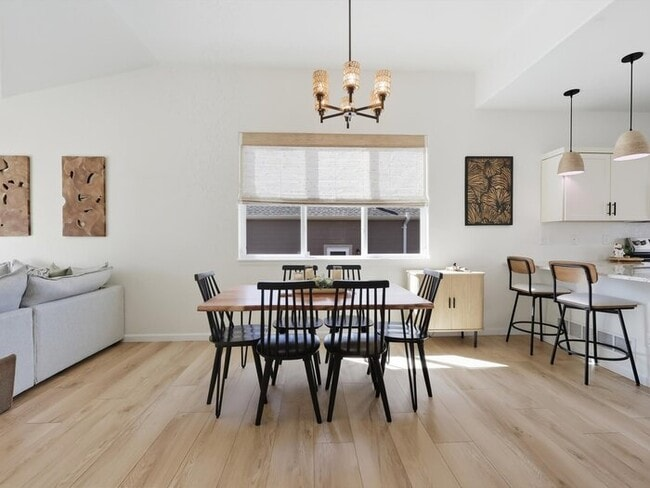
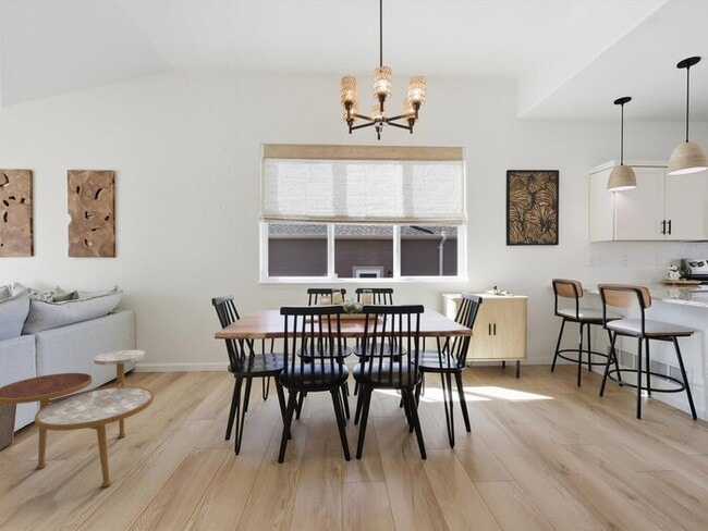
+ side table [0,349,155,487]
